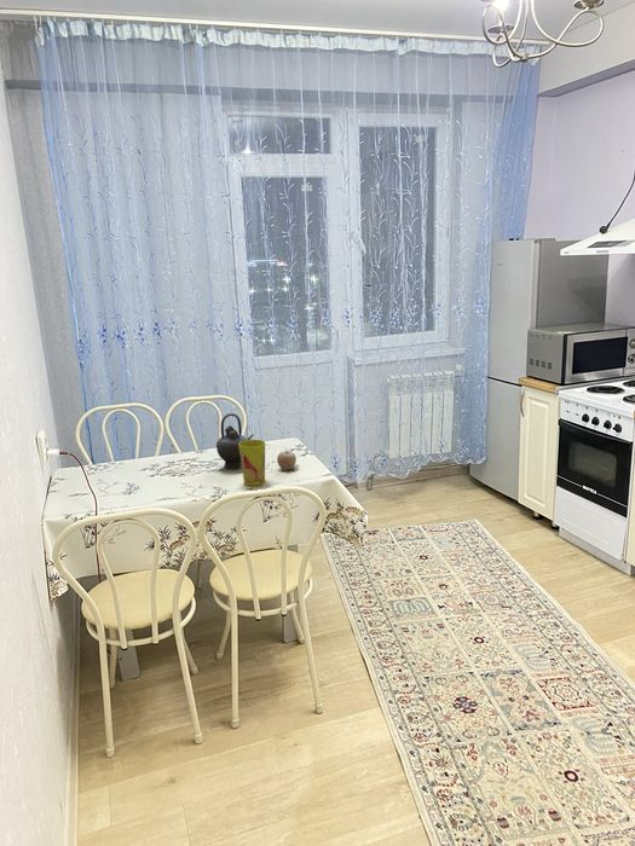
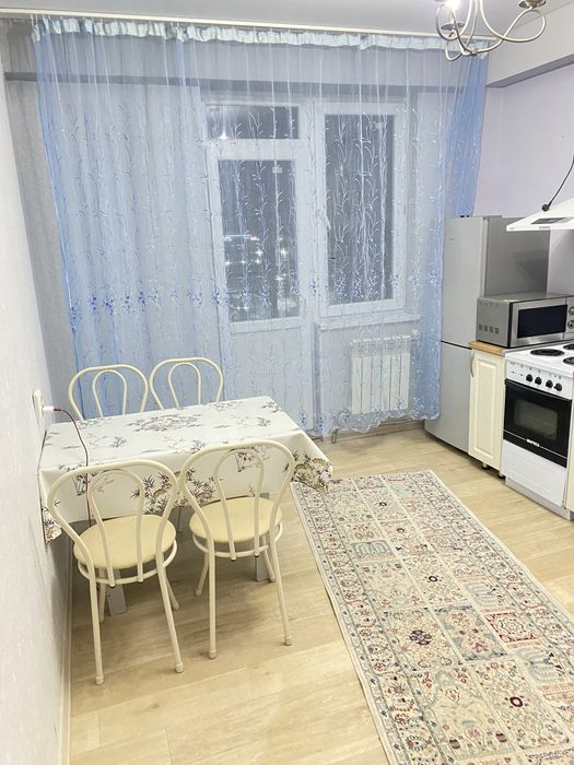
- cup [238,439,266,487]
- teapot [215,412,255,470]
- fruit [276,448,298,471]
